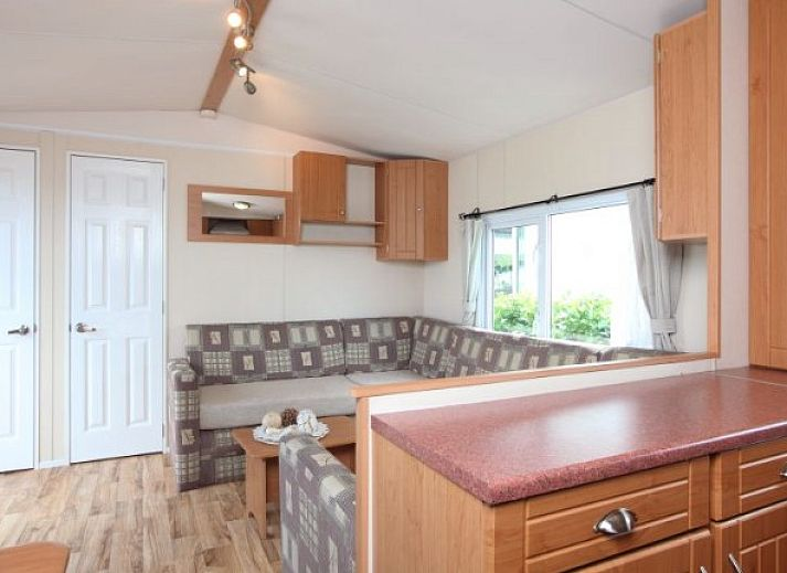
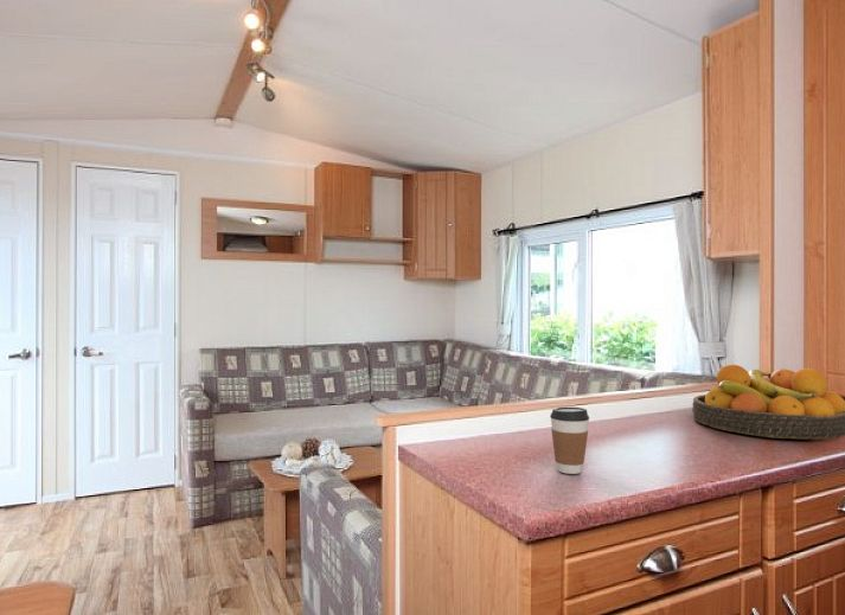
+ coffee cup [549,406,590,475]
+ fruit bowl [691,364,845,441]
